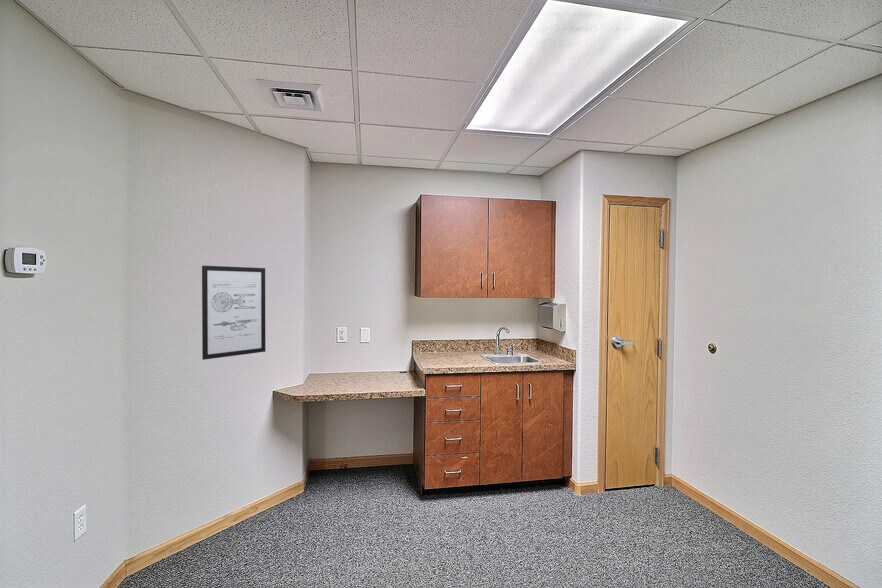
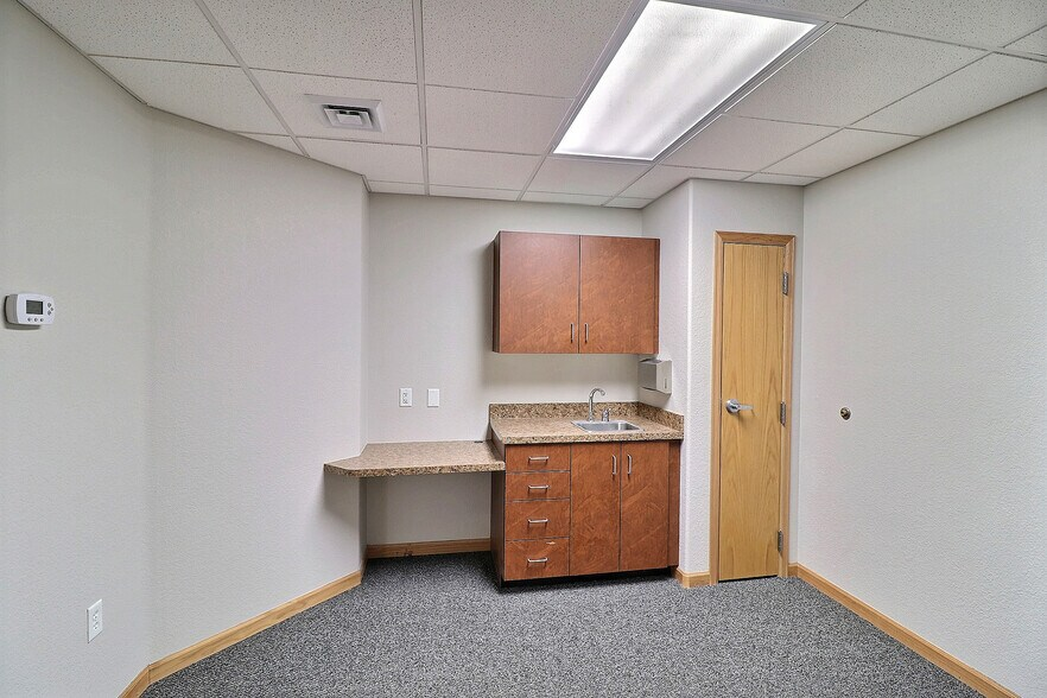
- wall art [201,265,266,361]
